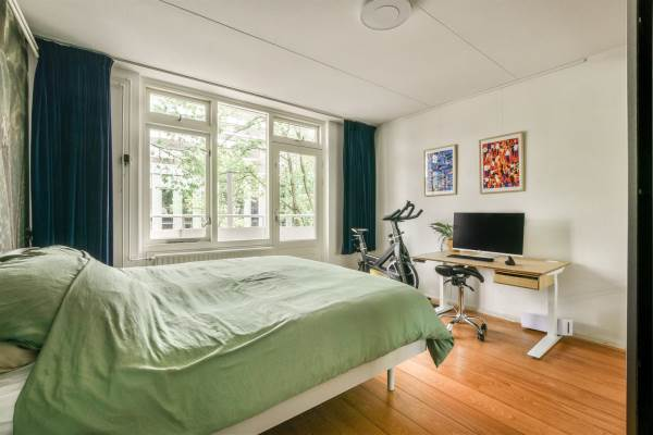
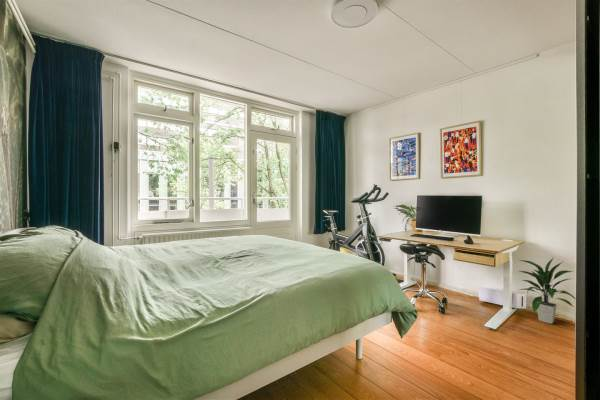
+ indoor plant [519,256,576,325]
